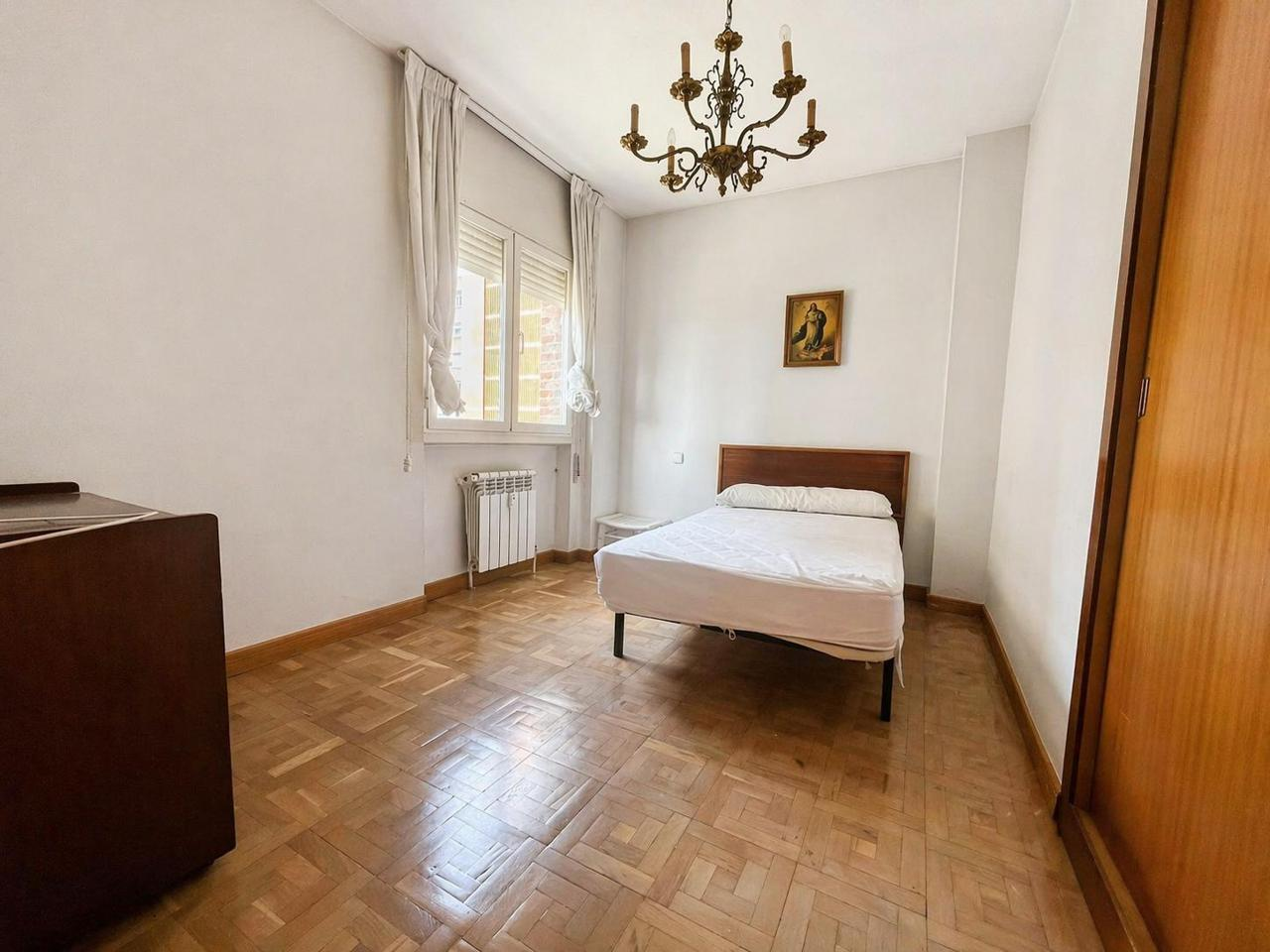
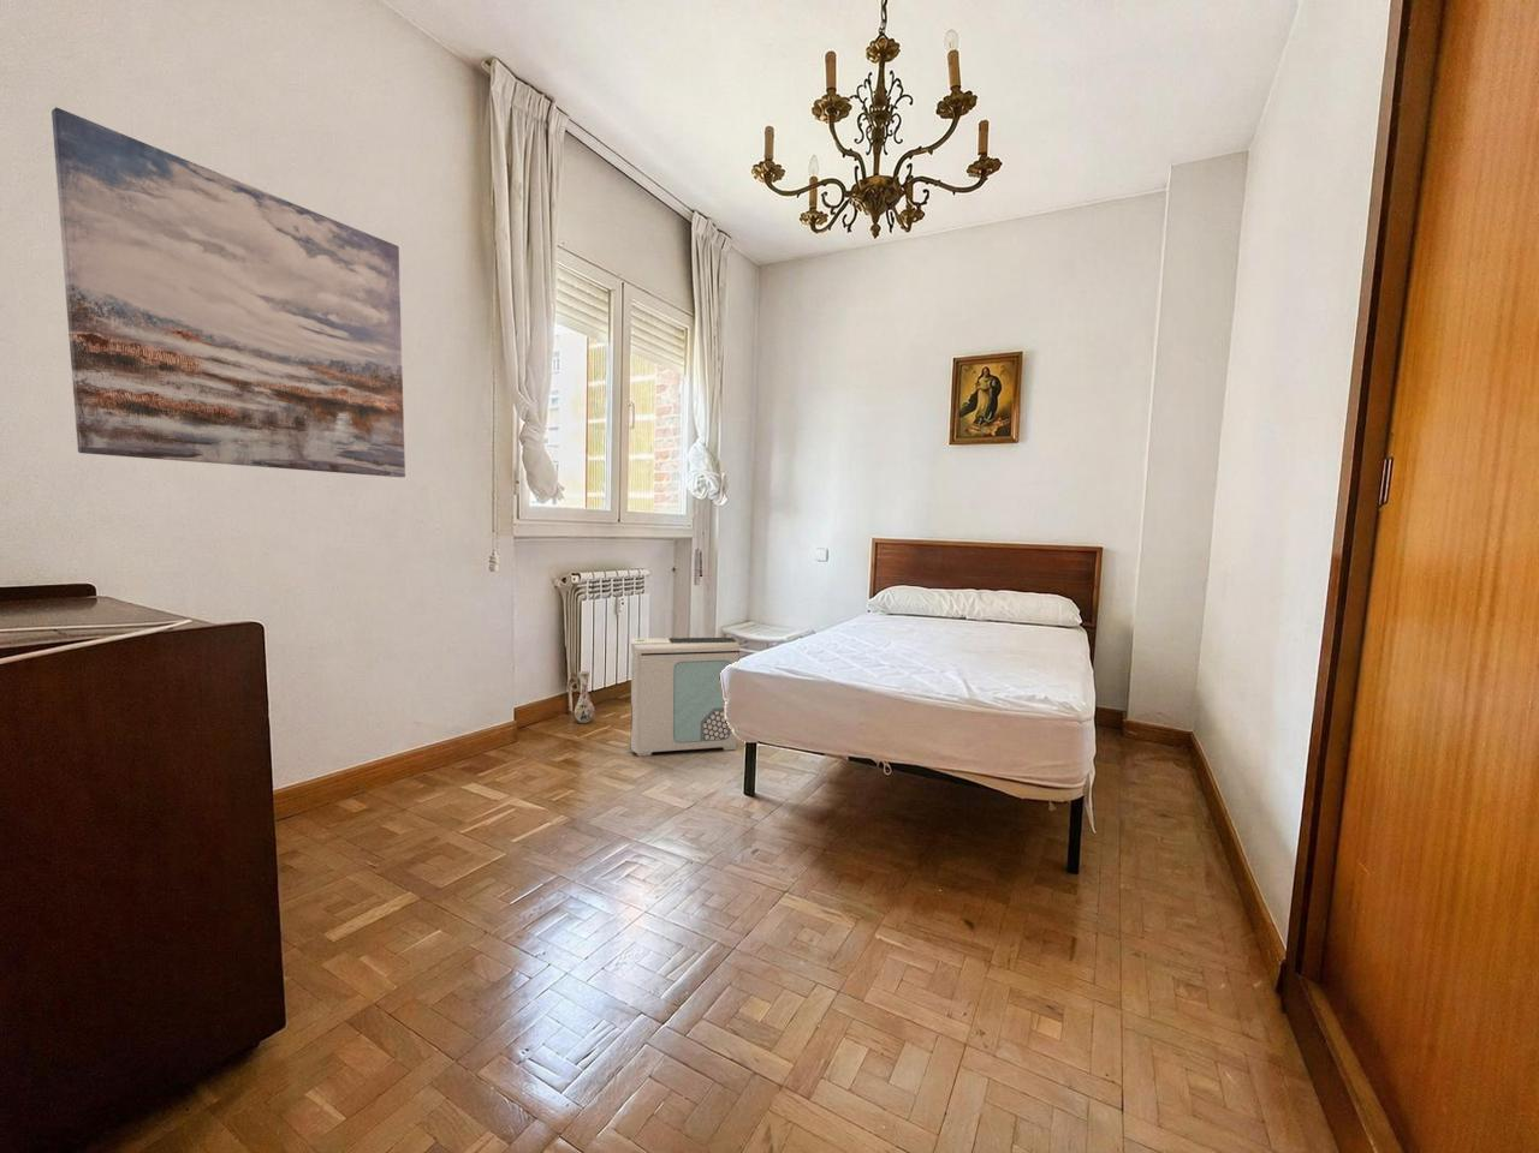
+ air purifier [630,637,740,757]
+ vase [573,670,595,724]
+ wall art [51,107,406,478]
